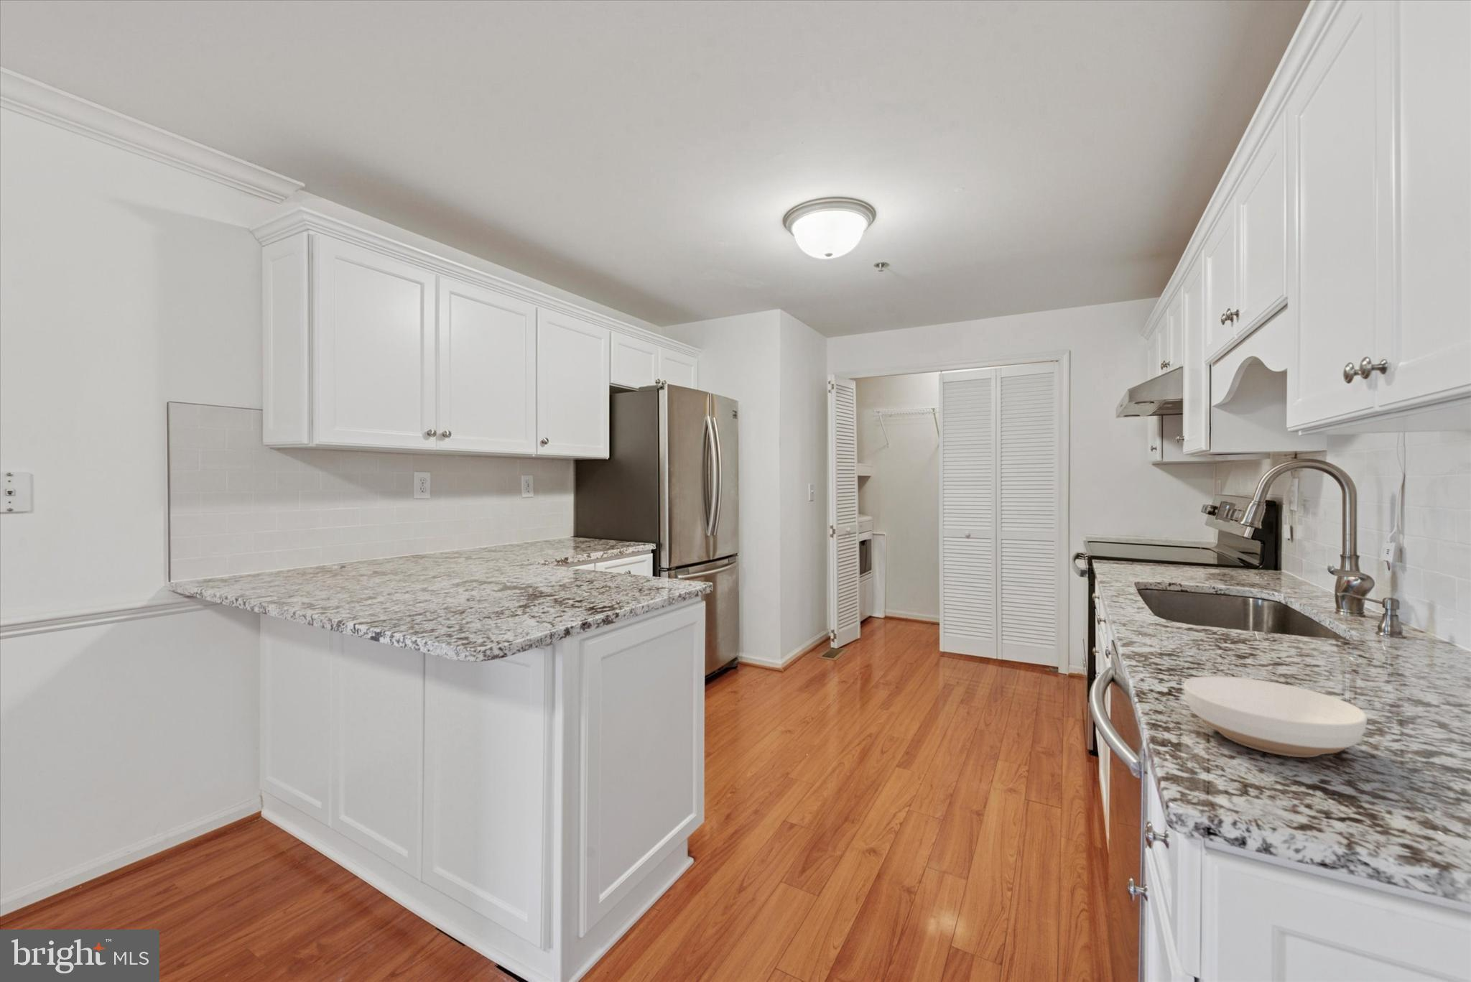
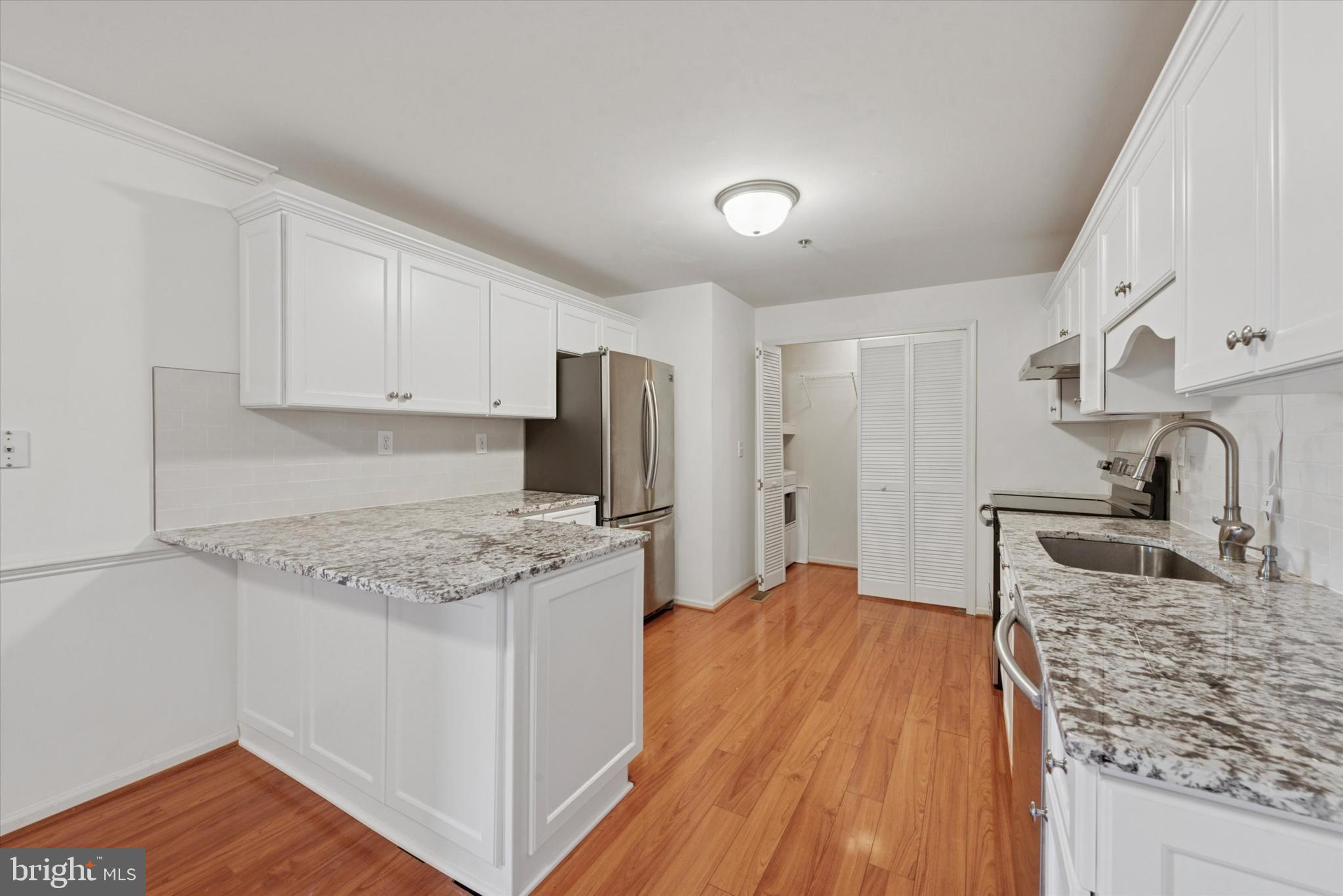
- bowl [1183,675,1368,757]
